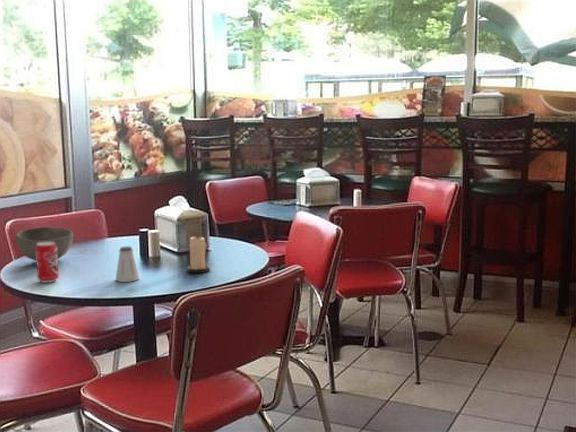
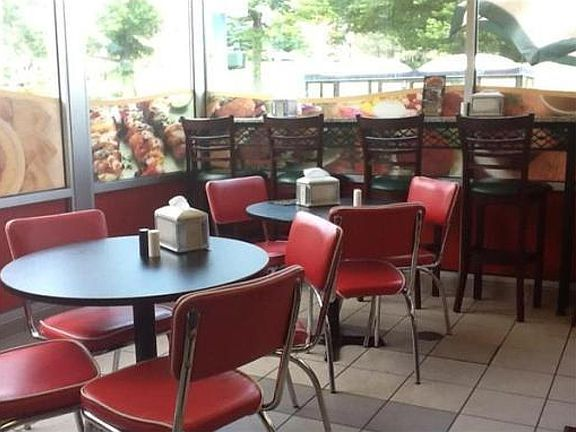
- candle [186,233,211,274]
- bowl [15,226,74,262]
- beverage can [35,242,60,284]
- saltshaker [115,245,140,283]
